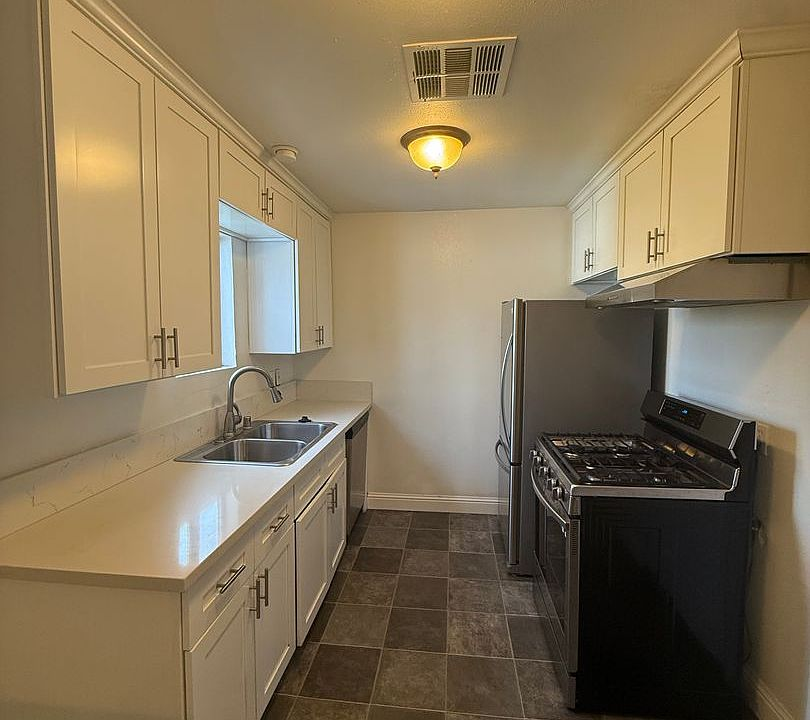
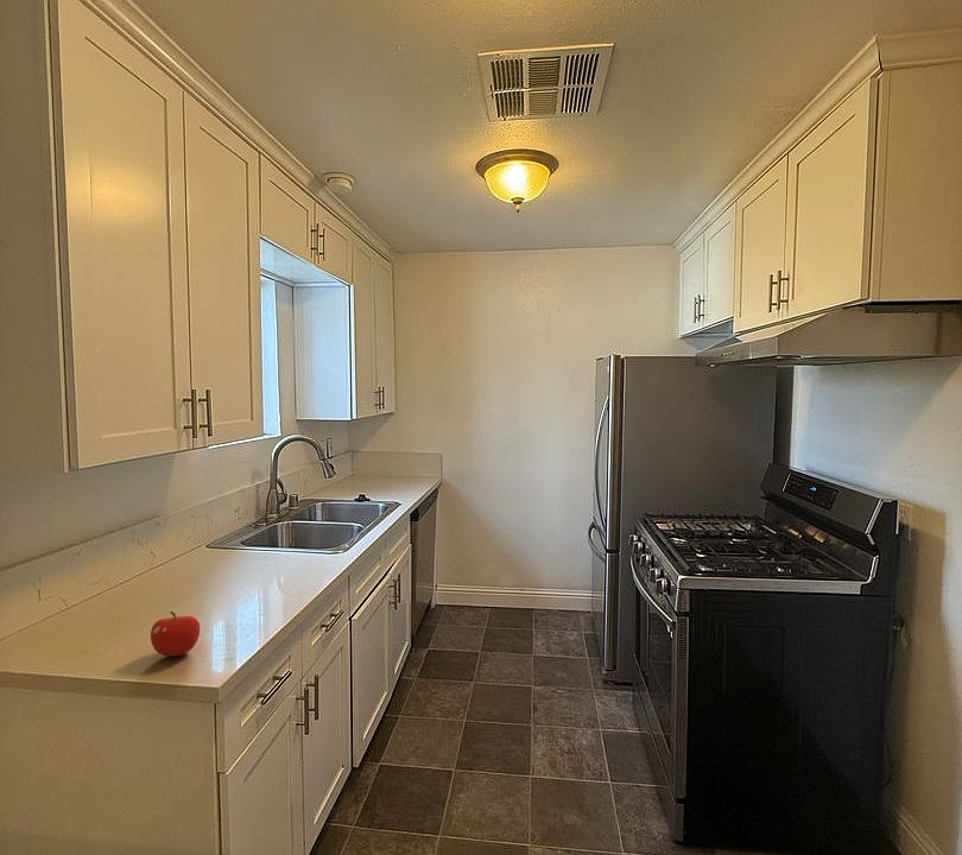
+ fruit [150,610,201,658]
